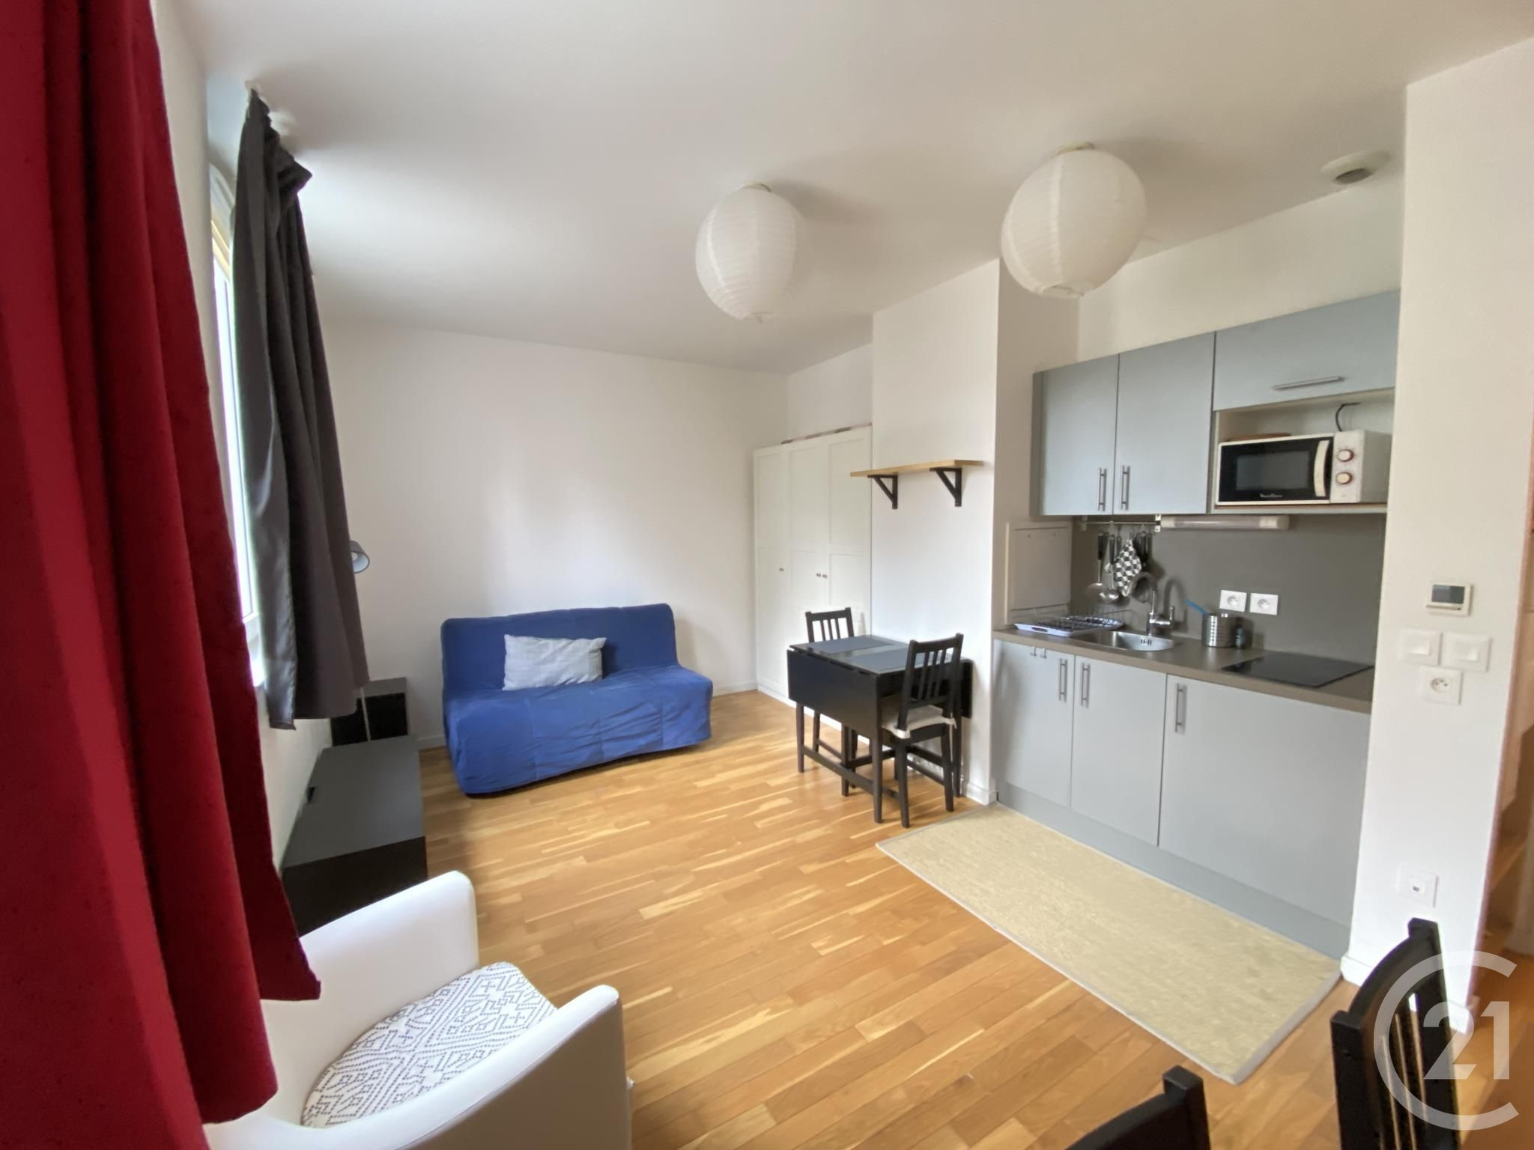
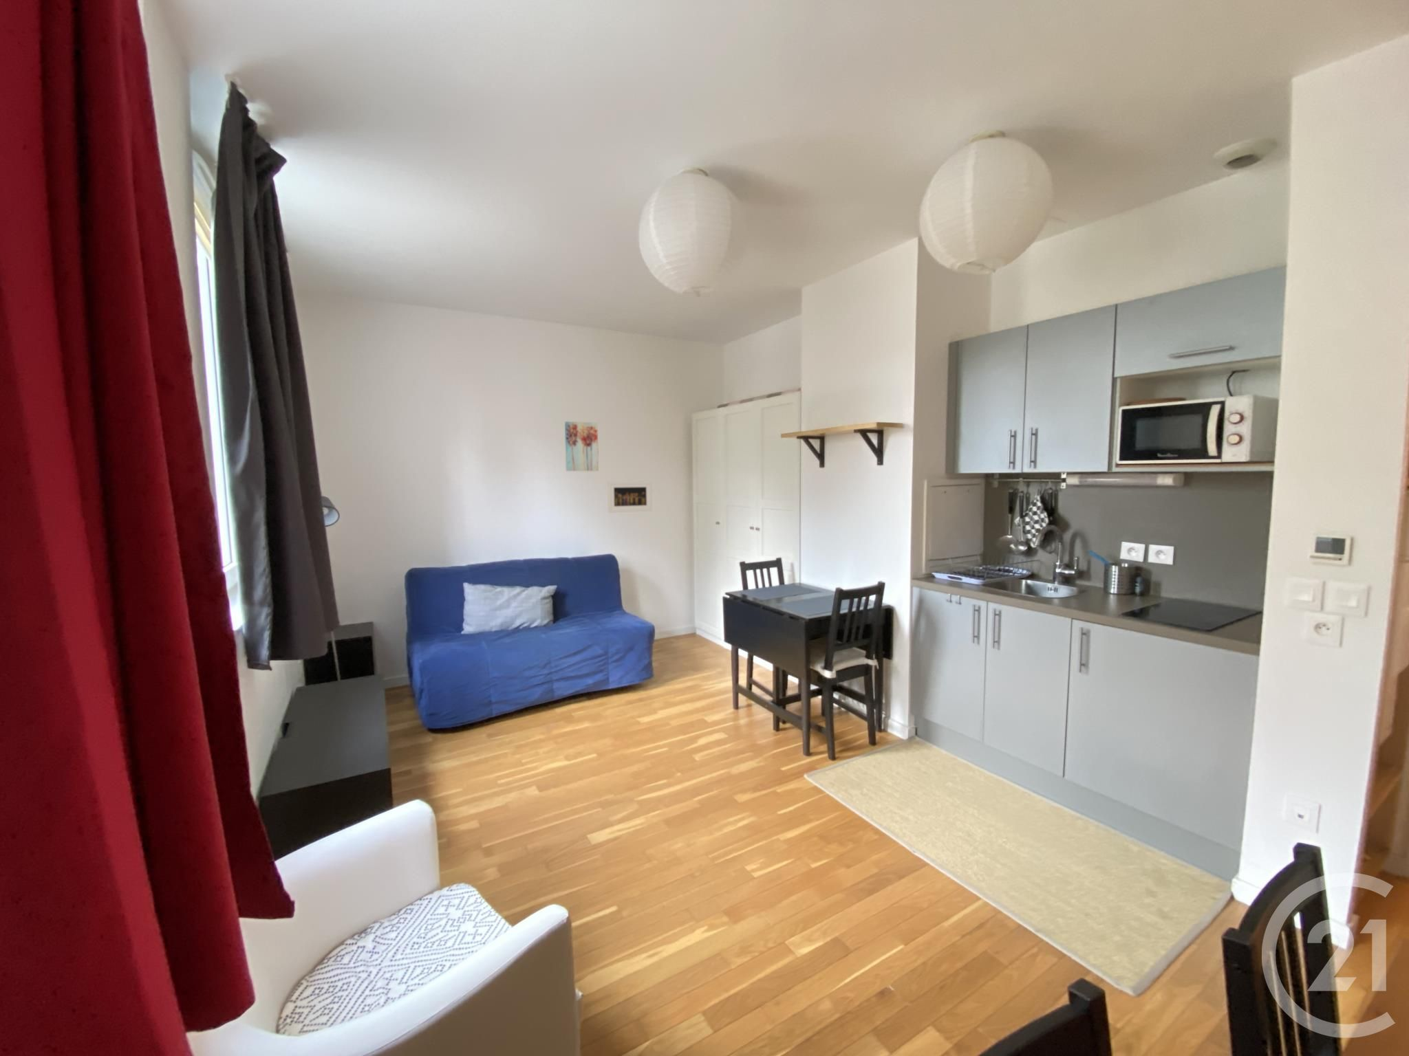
+ wall art [564,420,599,471]
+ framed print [607,480,652,514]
